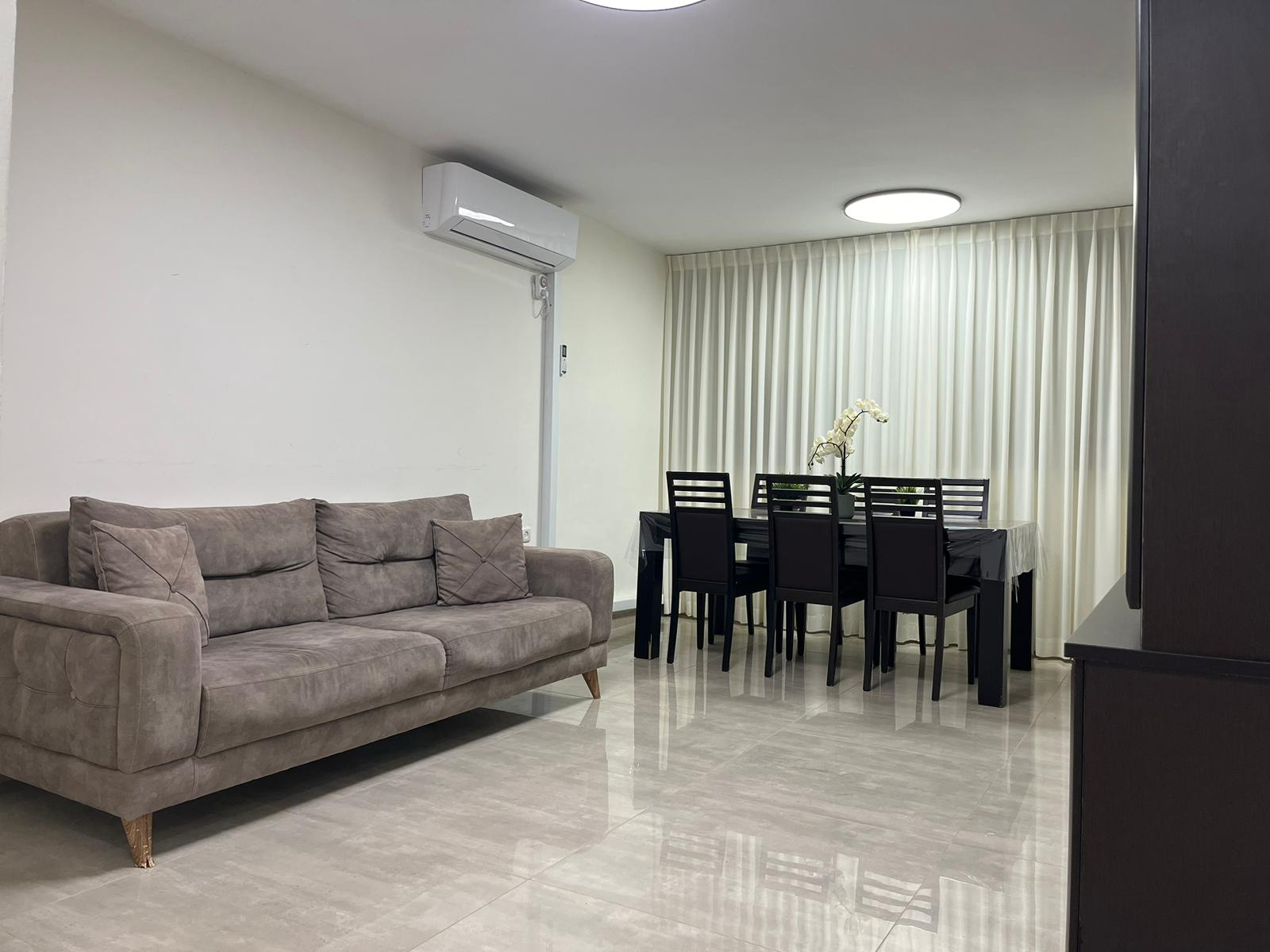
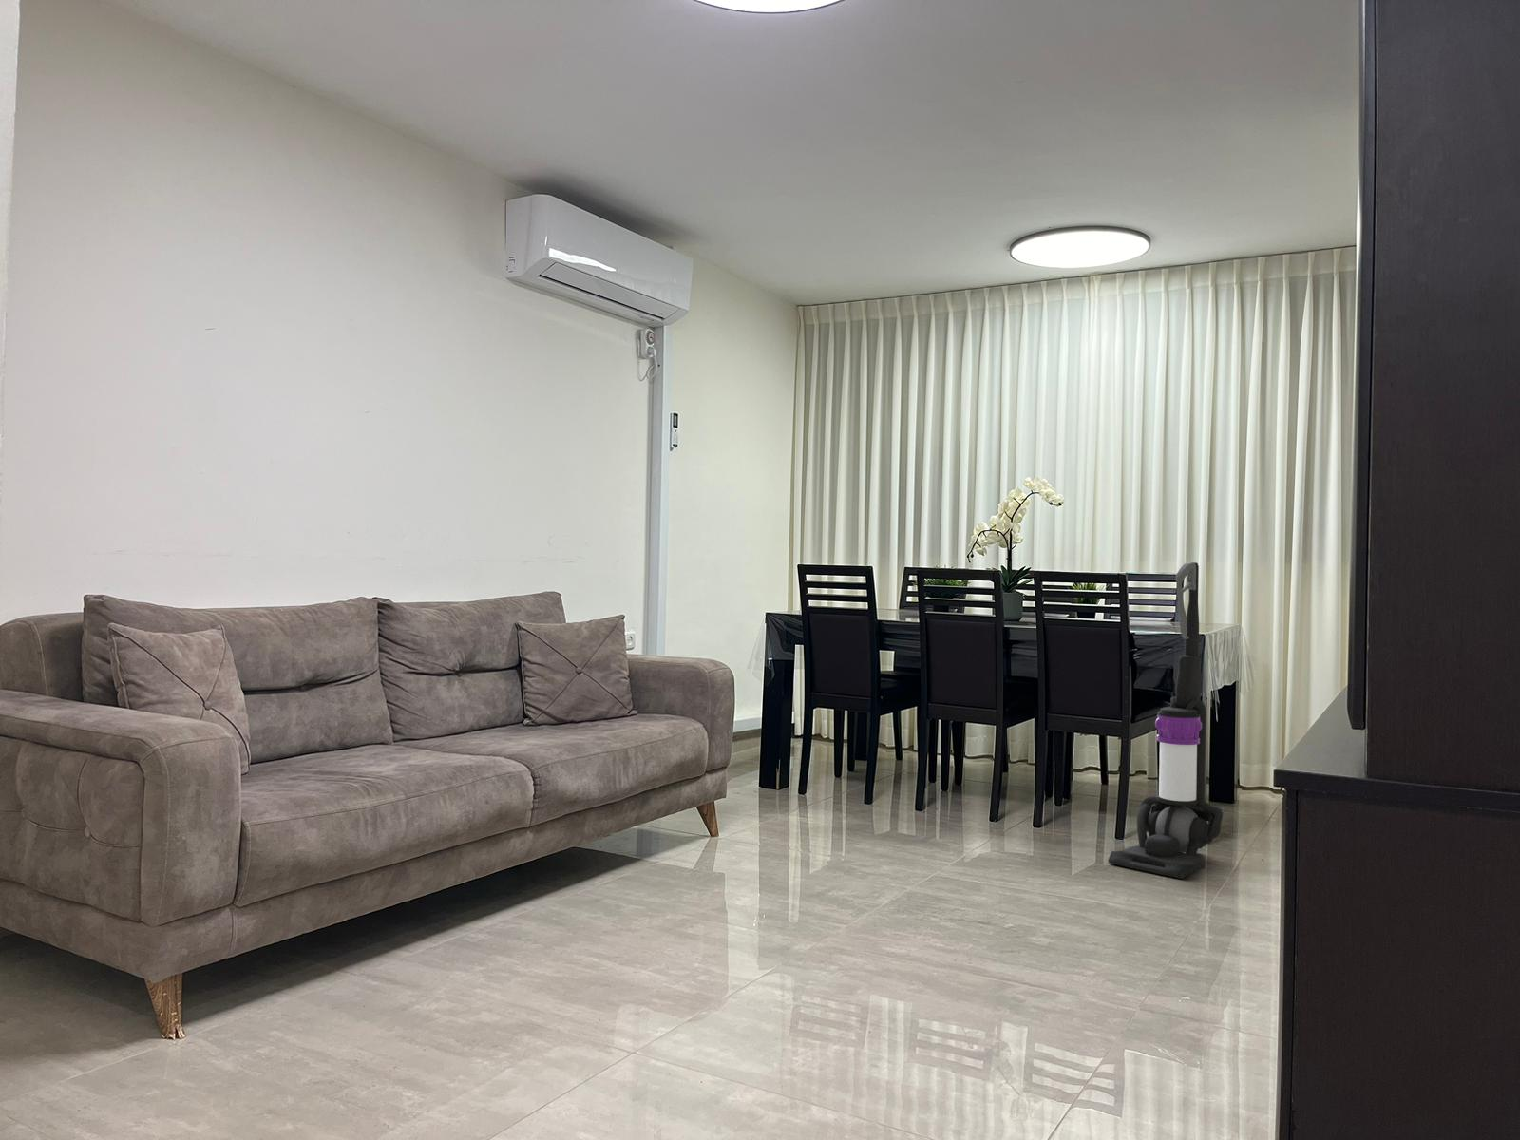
+ vacuum cleaner [1107,562,1223,880]
